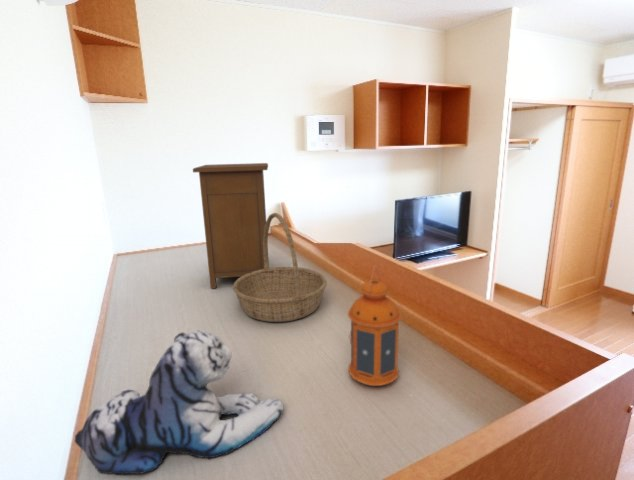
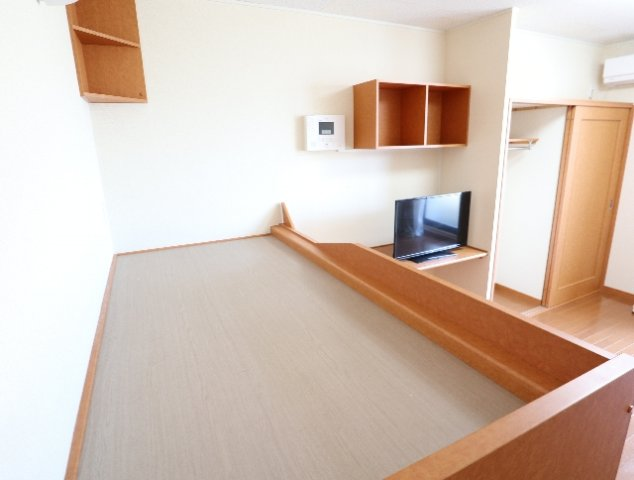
- basket [232,212,328,323]
- lantern [347,264,402,387]
- nightstand [192,162,270,289]
- plush toy [74,330,284,476]
